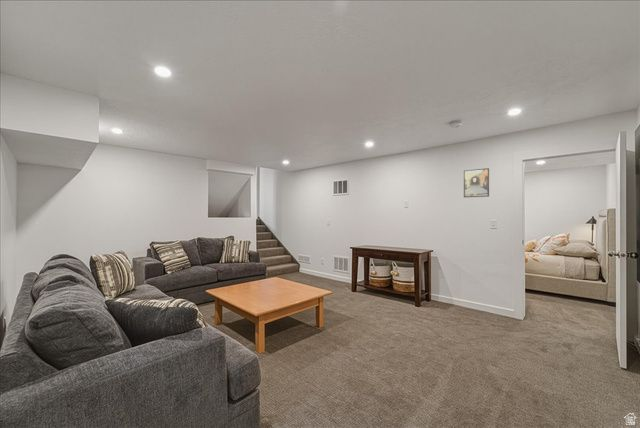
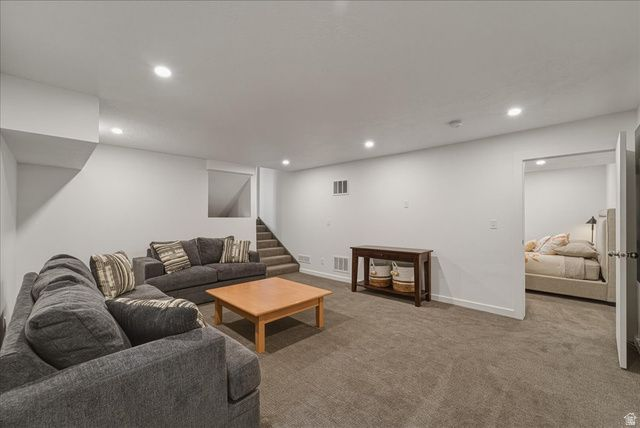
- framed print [463,167,490,198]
